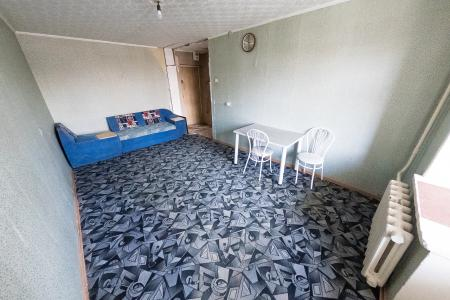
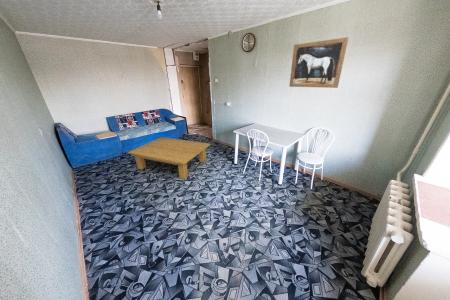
+ coffee table [126,136,212,180]
+ wall art [288,36,349,89]
